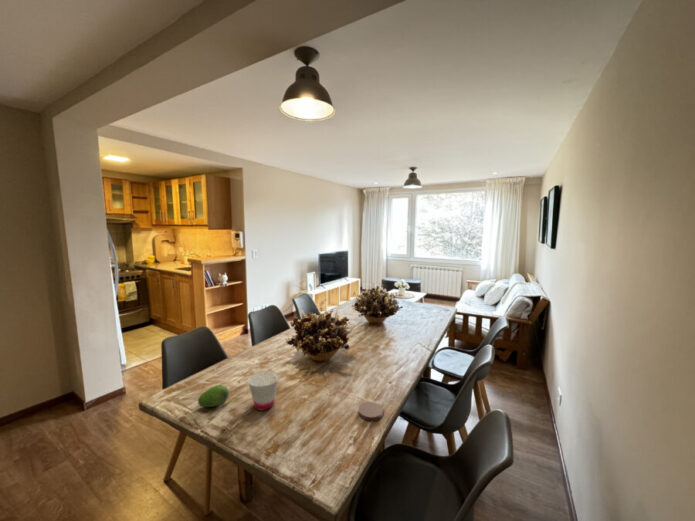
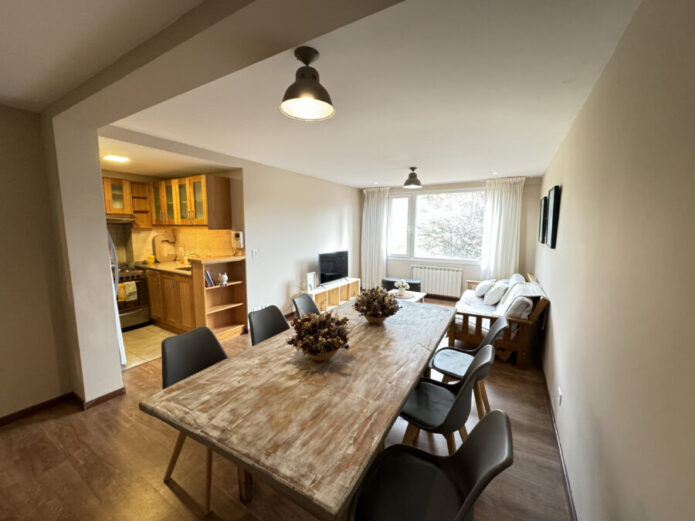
- fruit [197,384,230,408]
- cup [247,370,280,411]
- coaster [357,401,384,421]
